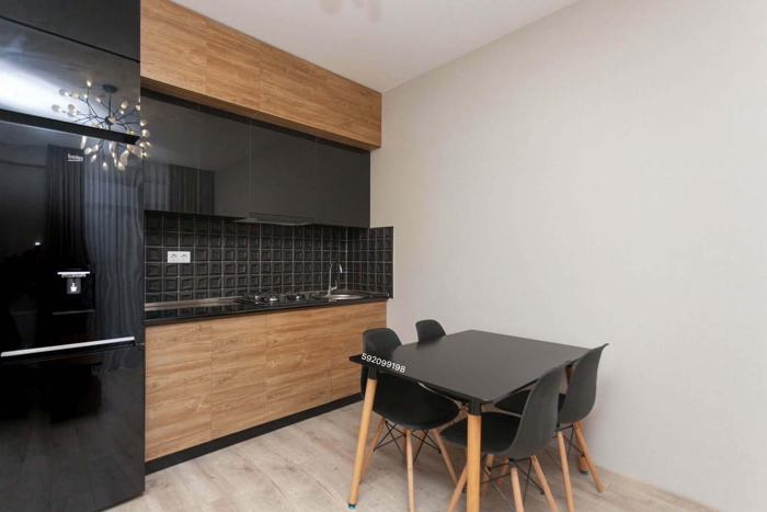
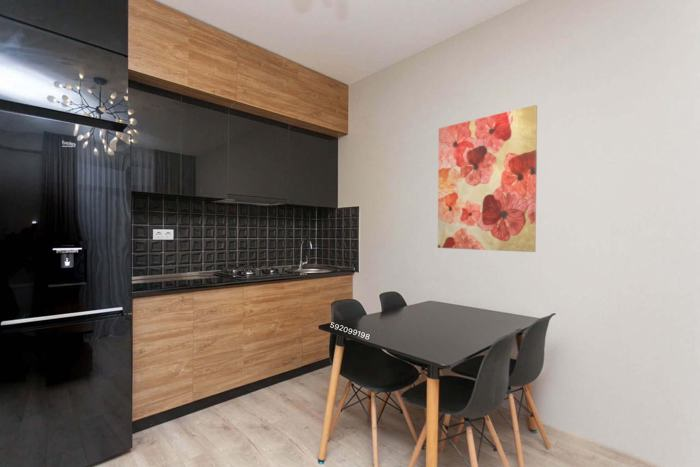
+ wall art [437,104,538,253]
